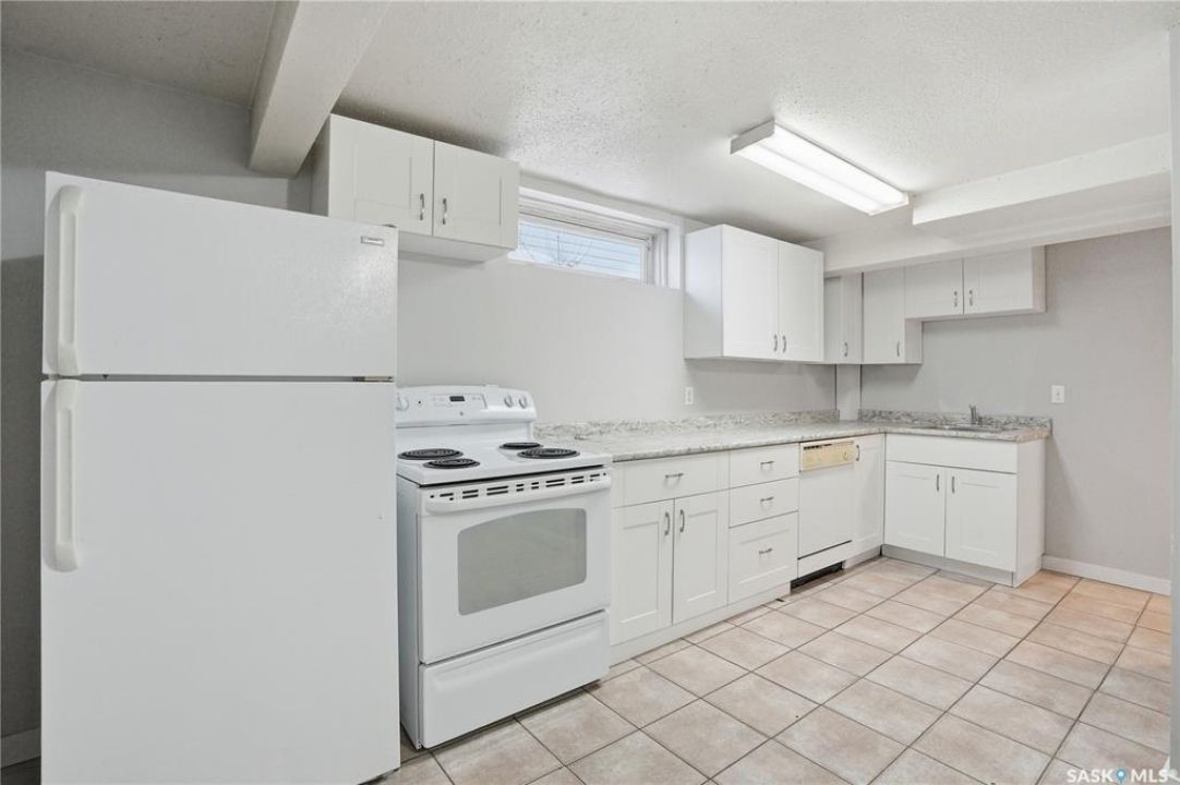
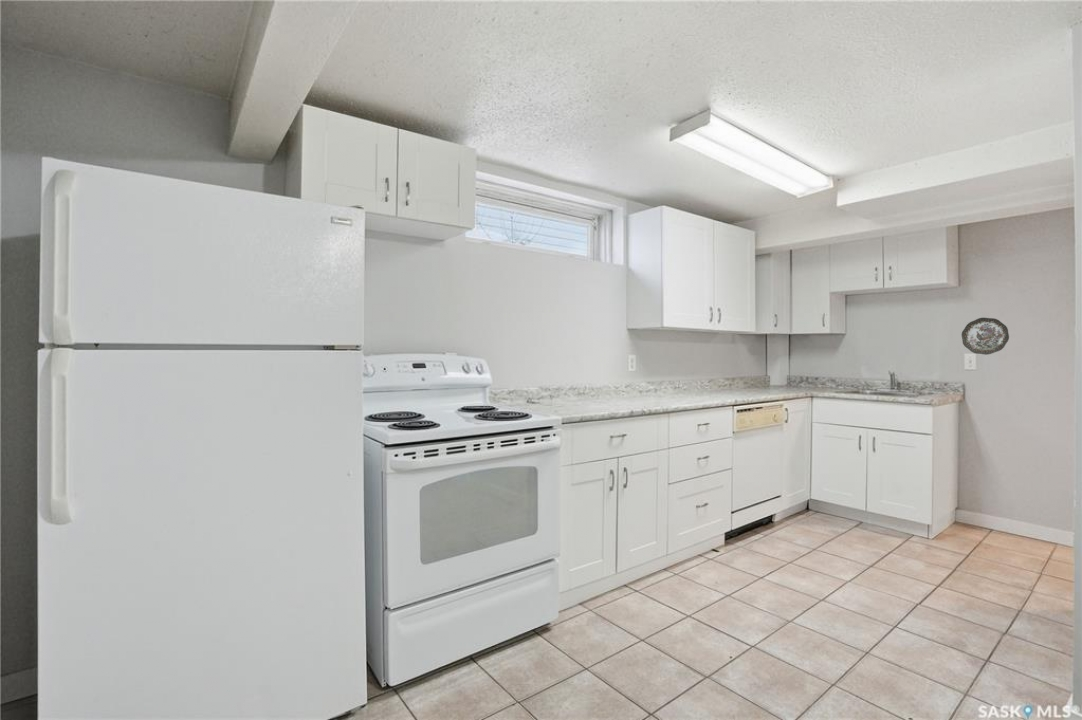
+ decorative plate [960,317,1010,356]
